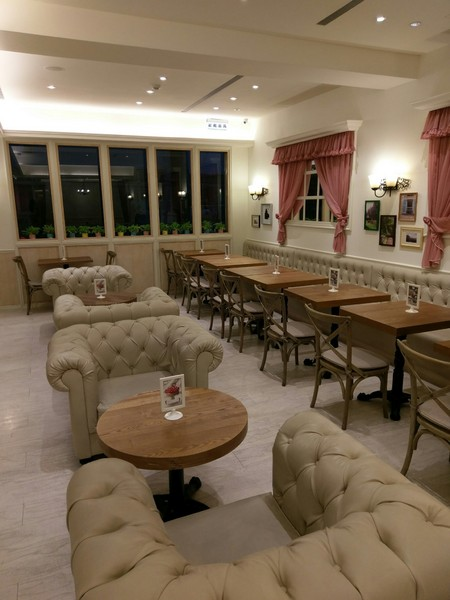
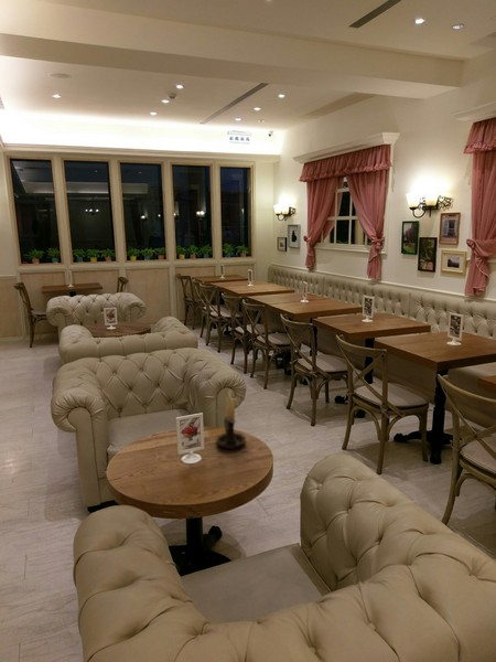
+ candle holder [215,388,247,450]
